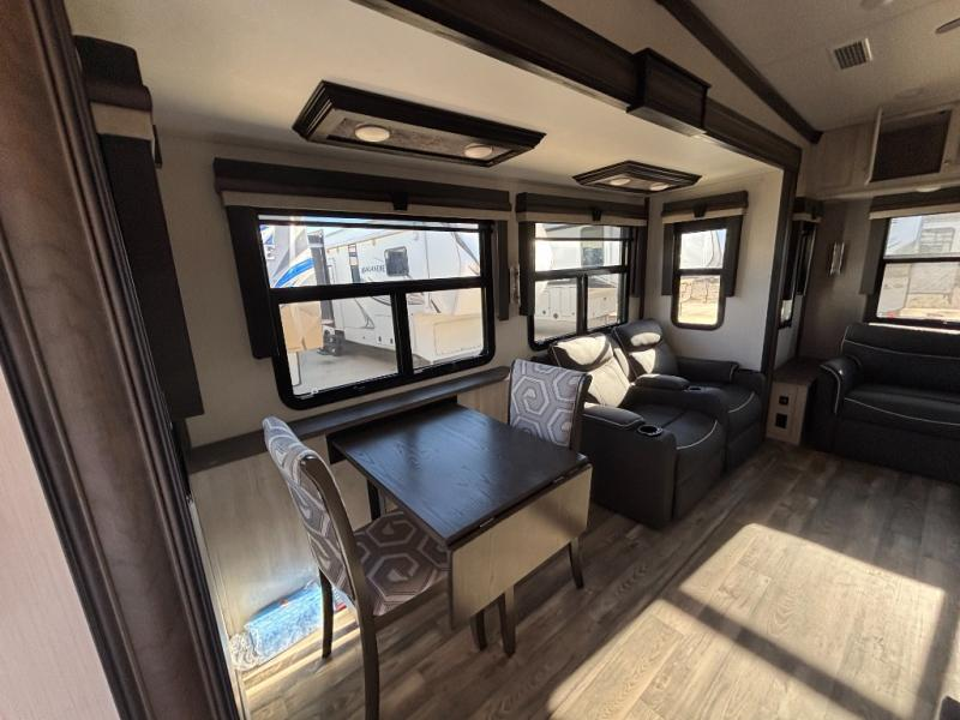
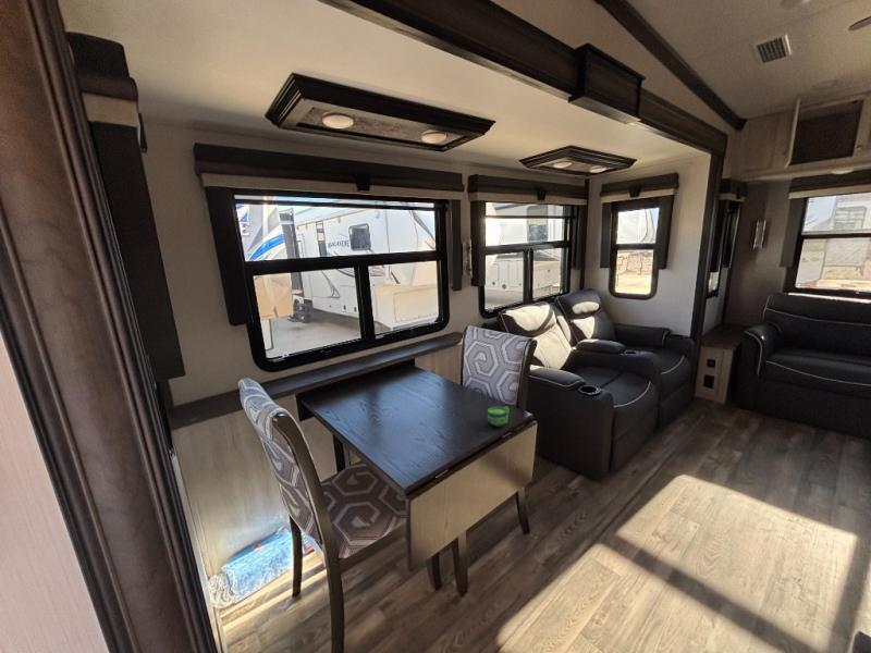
+ cup [487,406,511,428]
